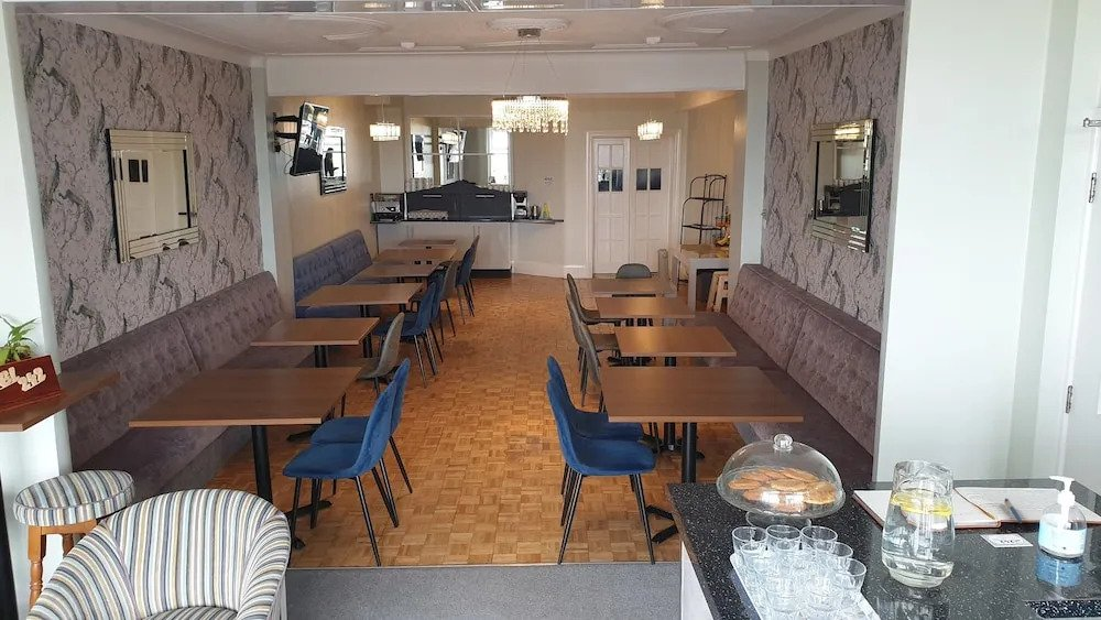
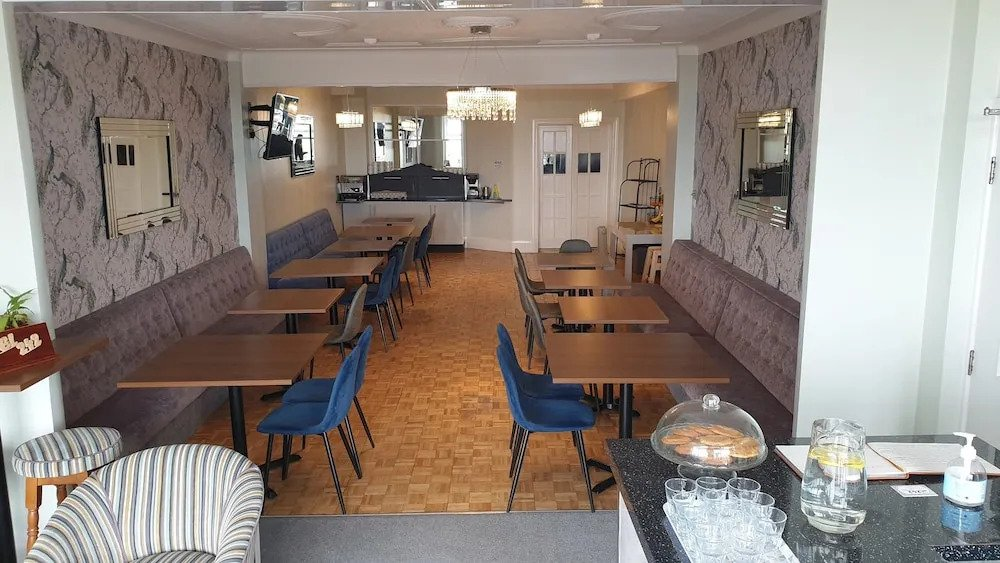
- pen [1003,498,1023,524]
